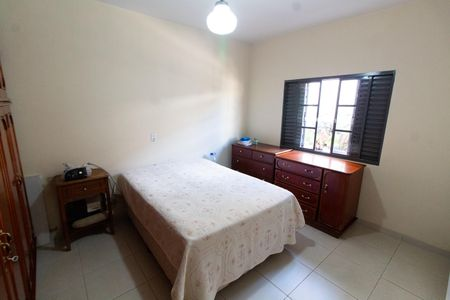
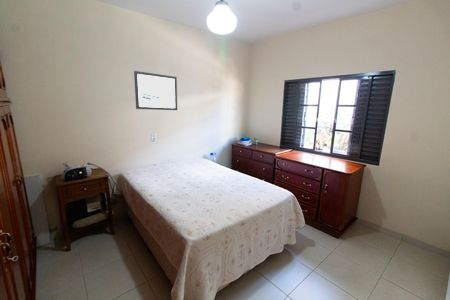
+ wall art [133,70,178,111]
